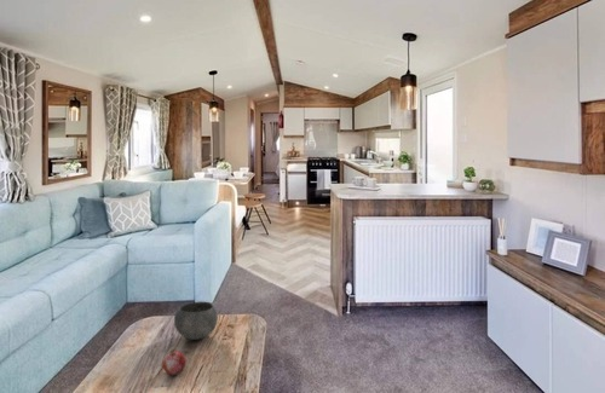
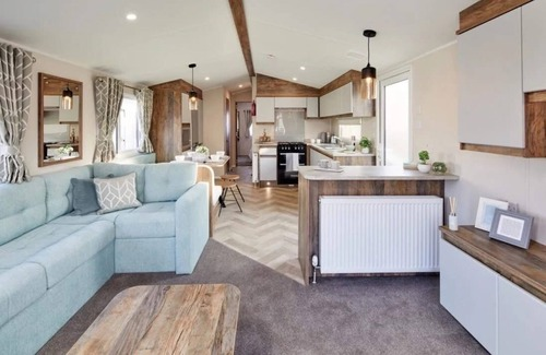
- fruit [161,349,188,376]
- bowl [173,300,219,341]
